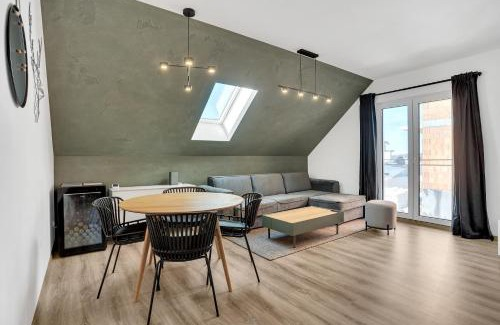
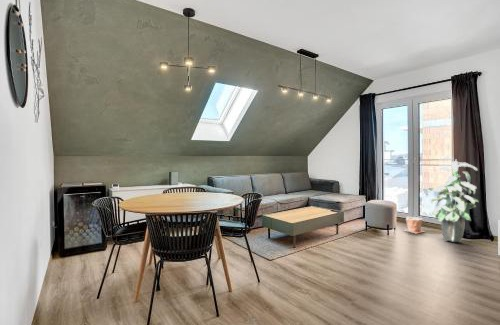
+ plant pot [404,216,426,234]
+ indoor plant [425,156,480,243]
